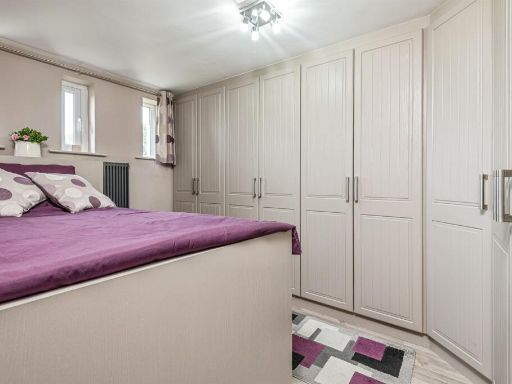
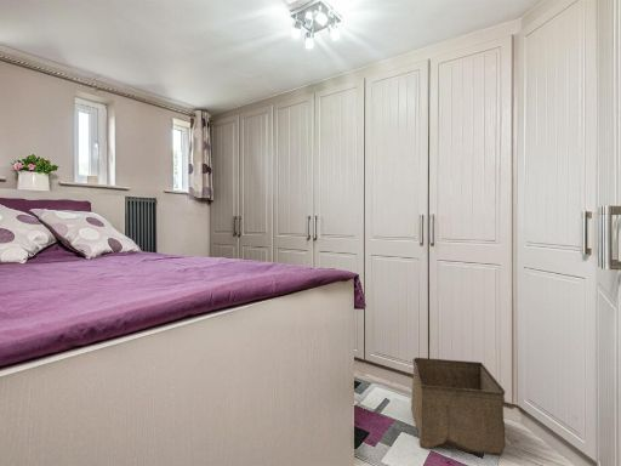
+ storage bin [410,357,507,458]
